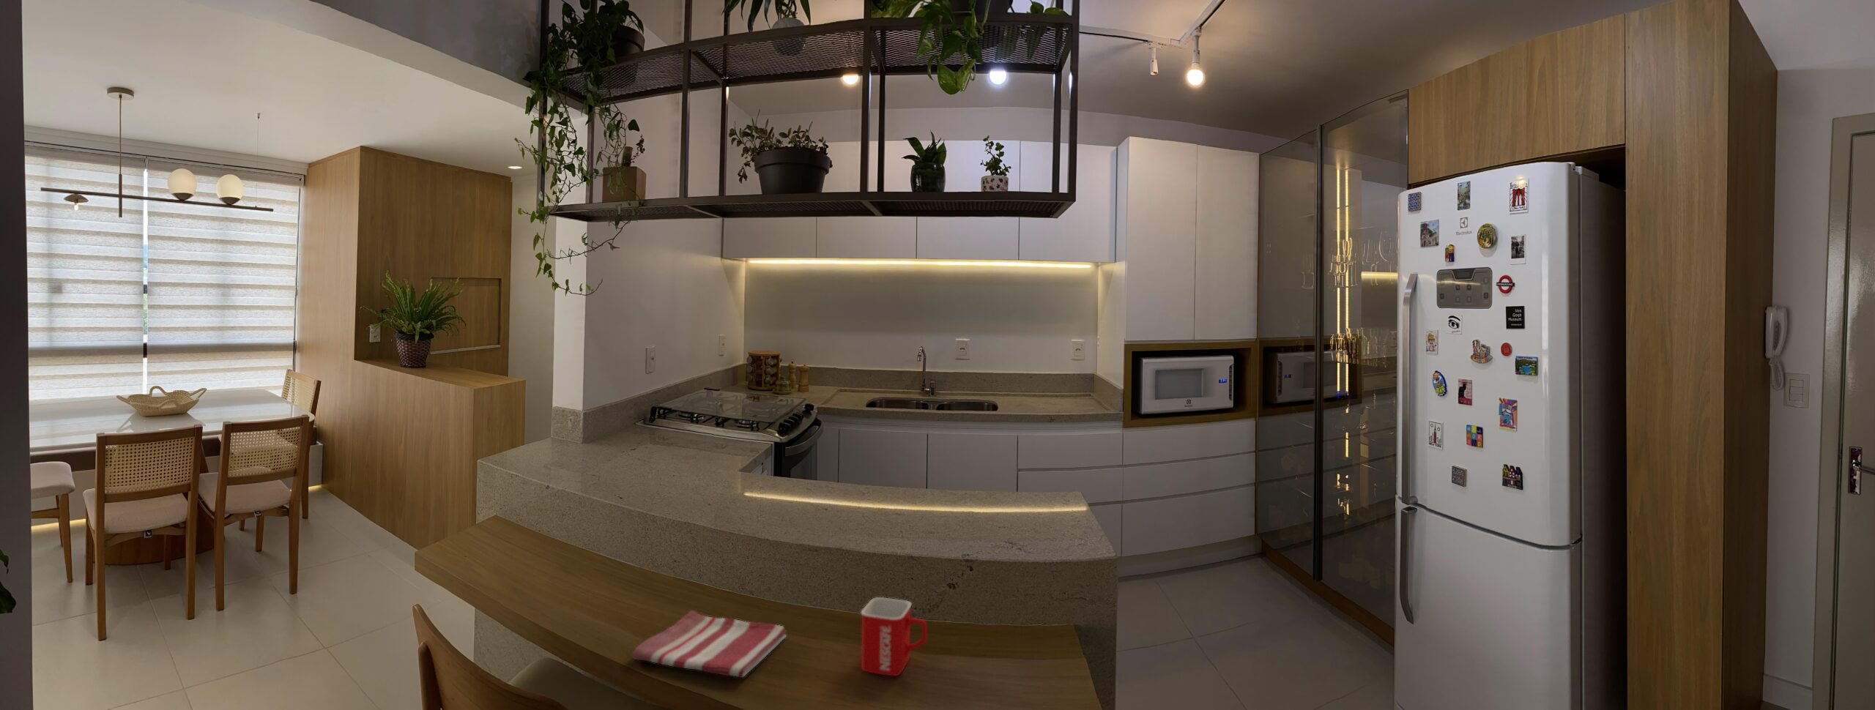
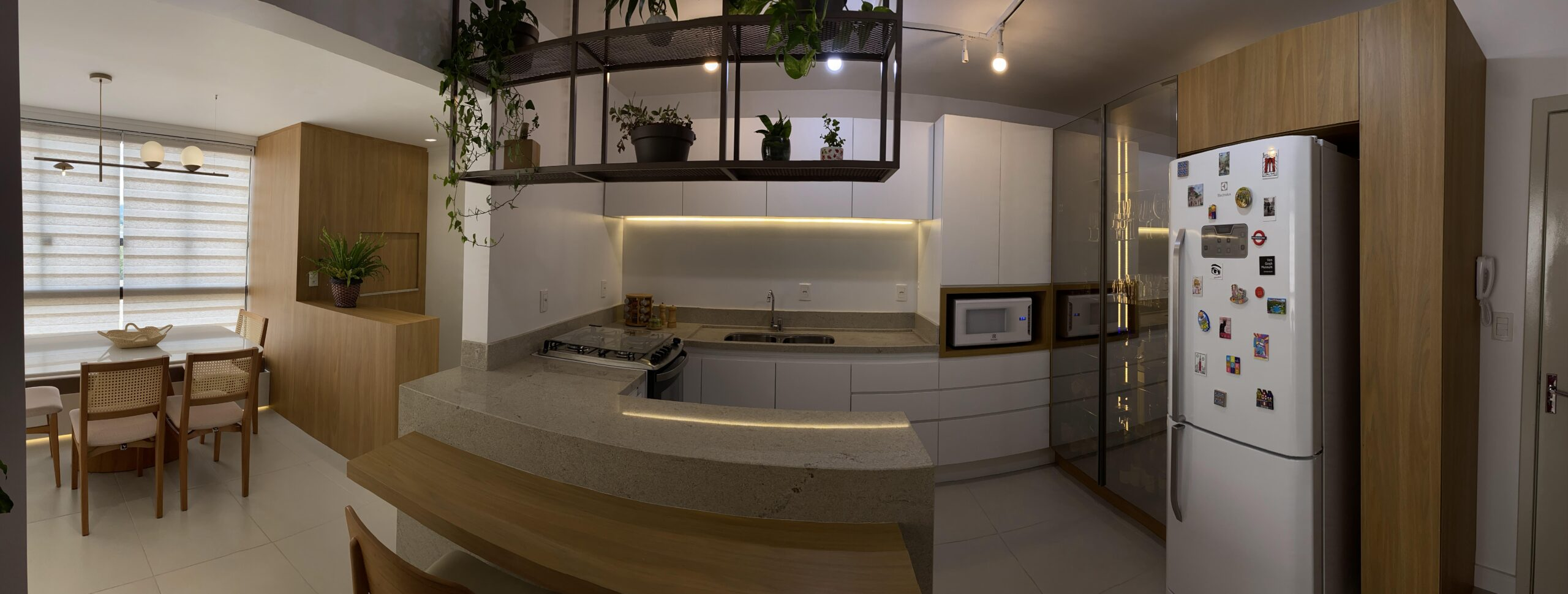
- mug [861,596,928,677]
- dish towel [631,610,787,679]
